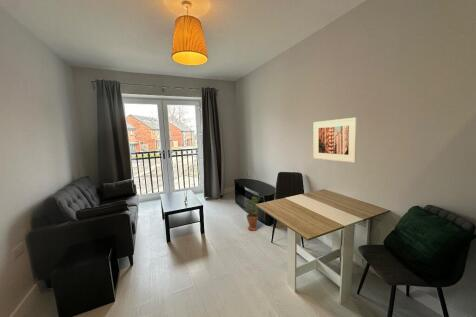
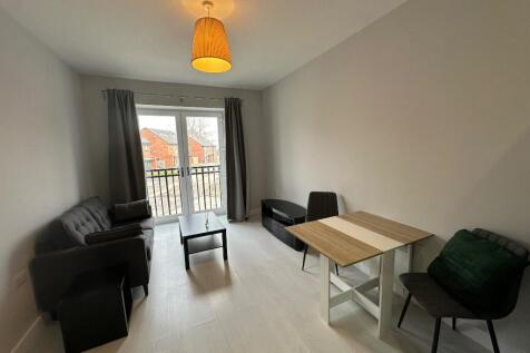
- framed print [313,117,358,164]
- potted plant [243,195,261,232]
